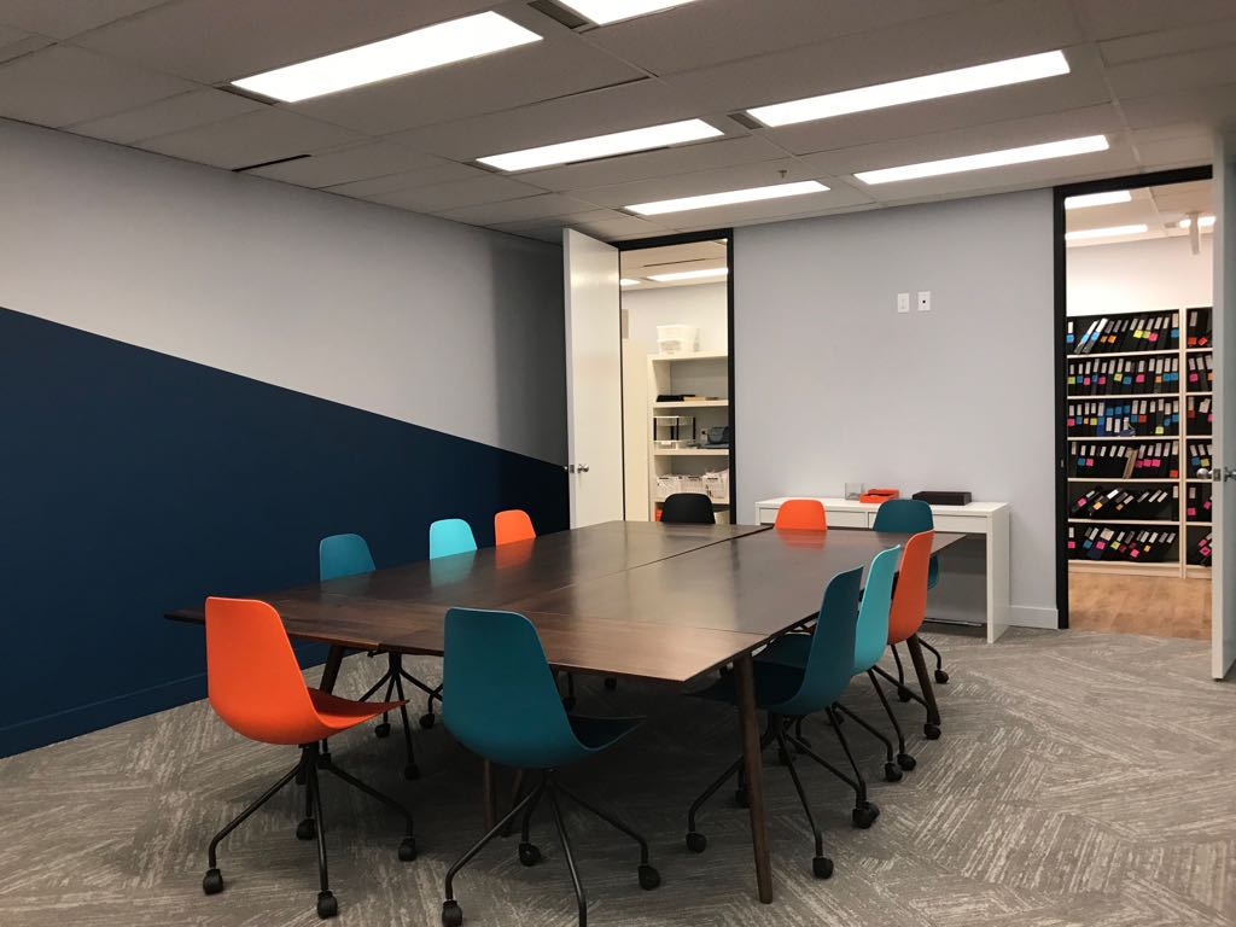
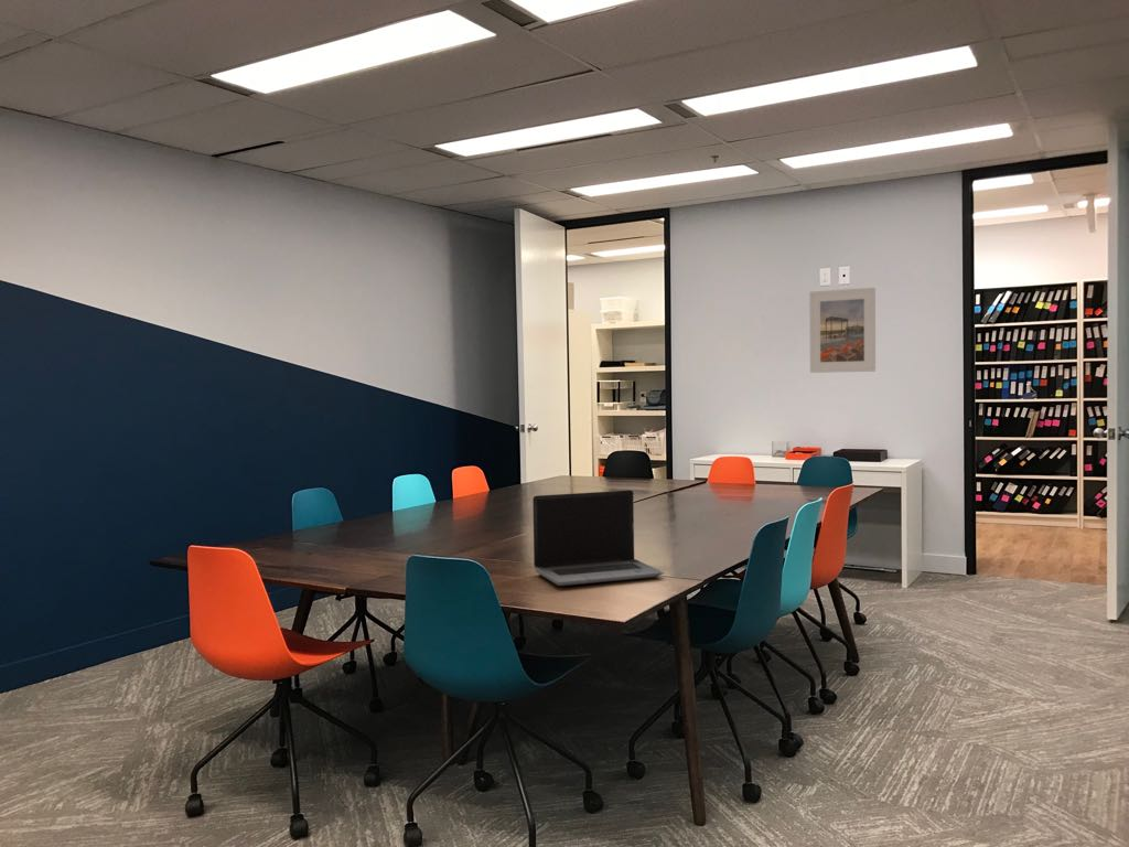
+ laptop computer [531,490,665,587]
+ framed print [808,287,877,374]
